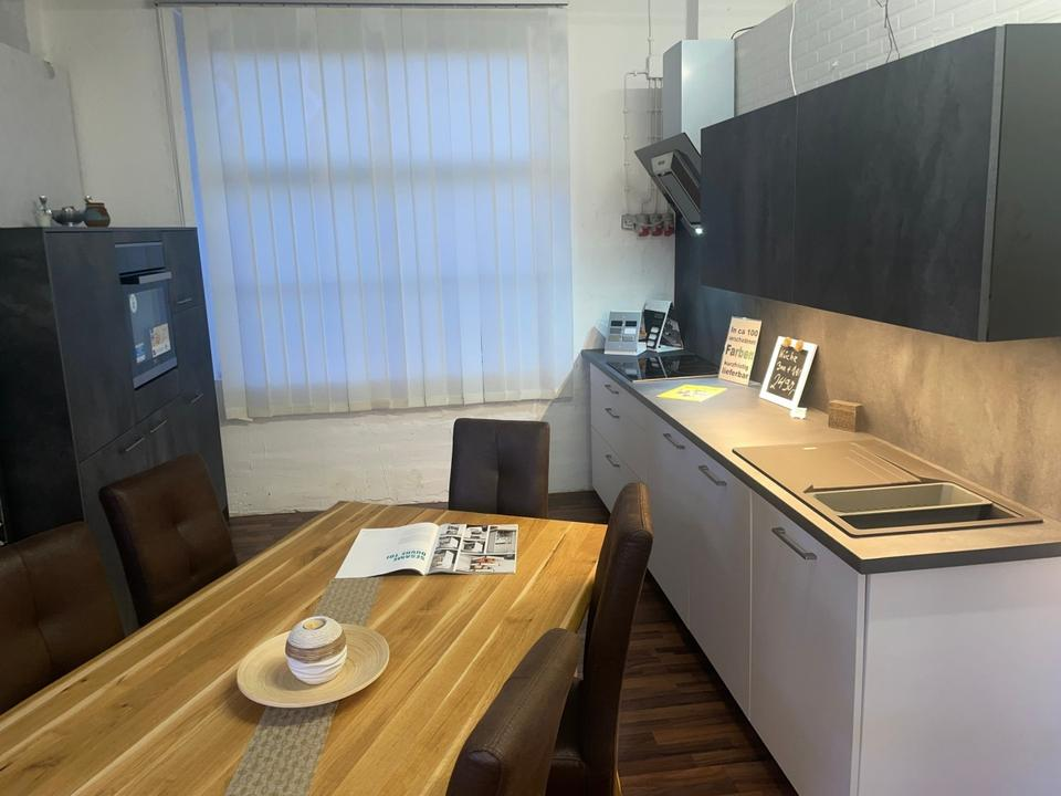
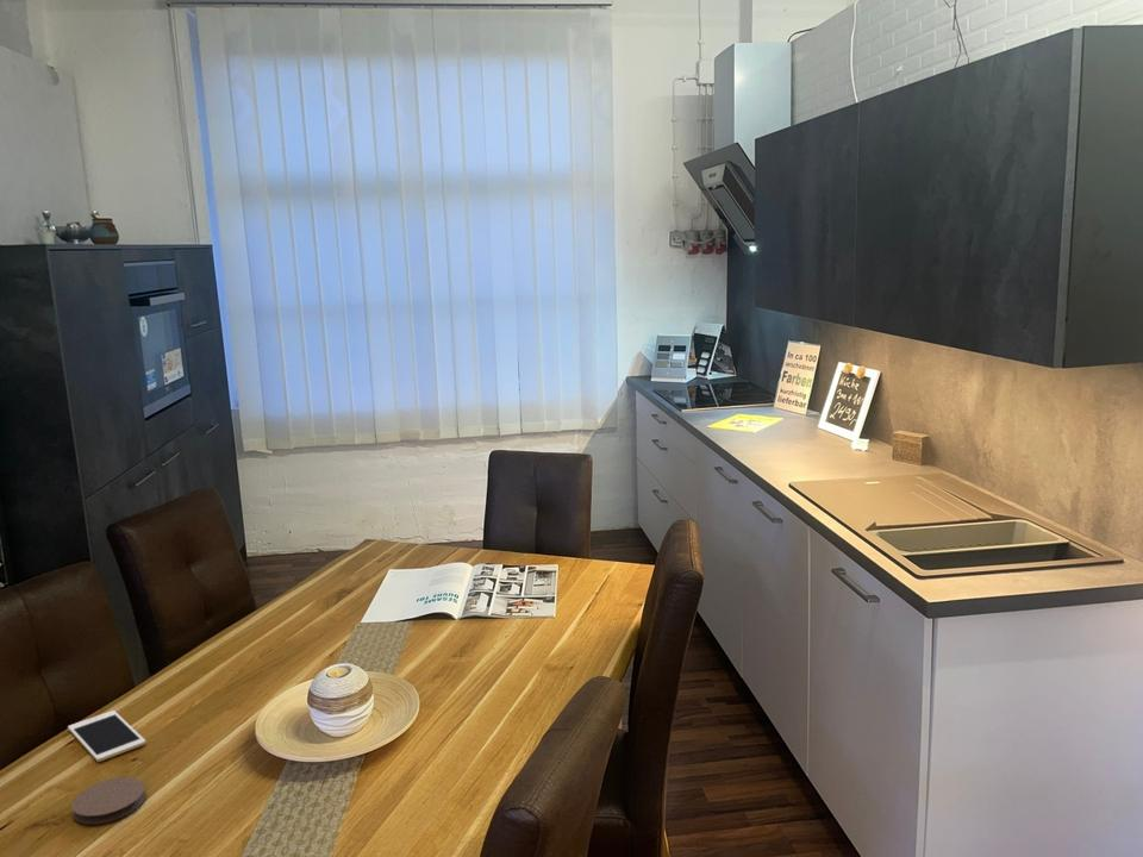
+ coaster [70,776,146,825]
+ cell phone [67,709,146,763]
